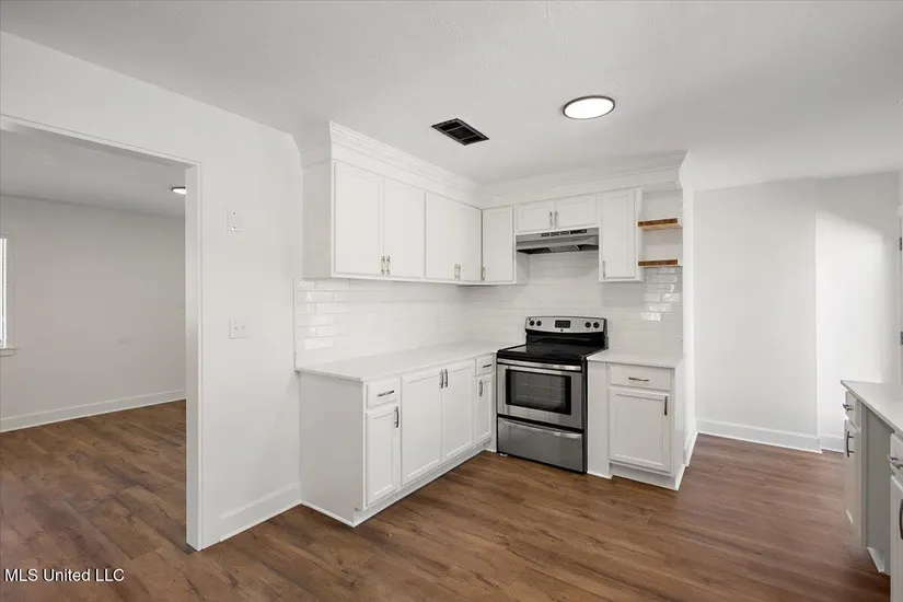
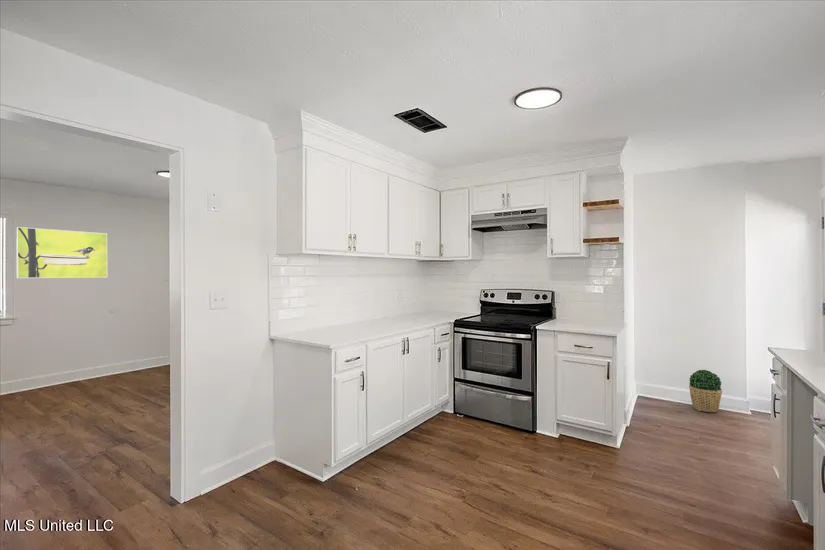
+ potted plant [688,369,723,413]
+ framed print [15,226,108,279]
